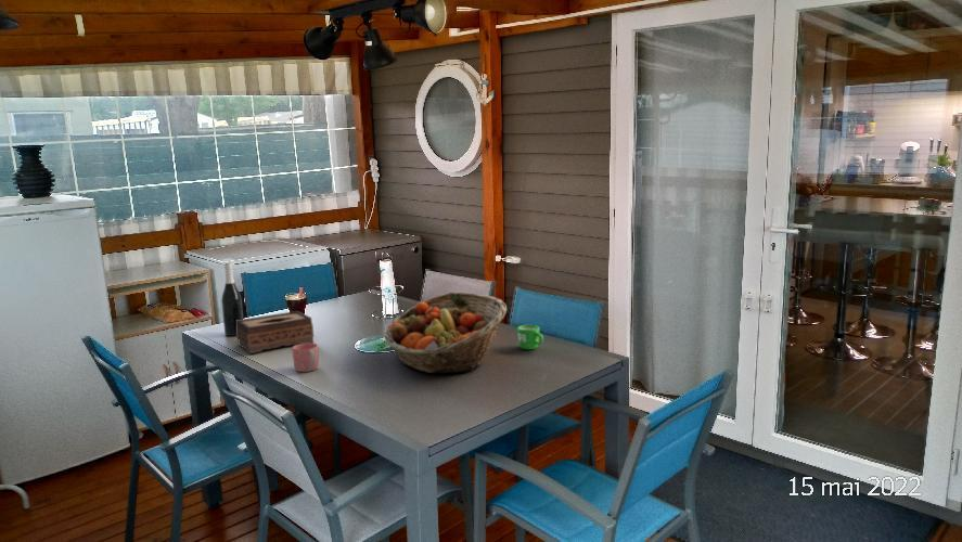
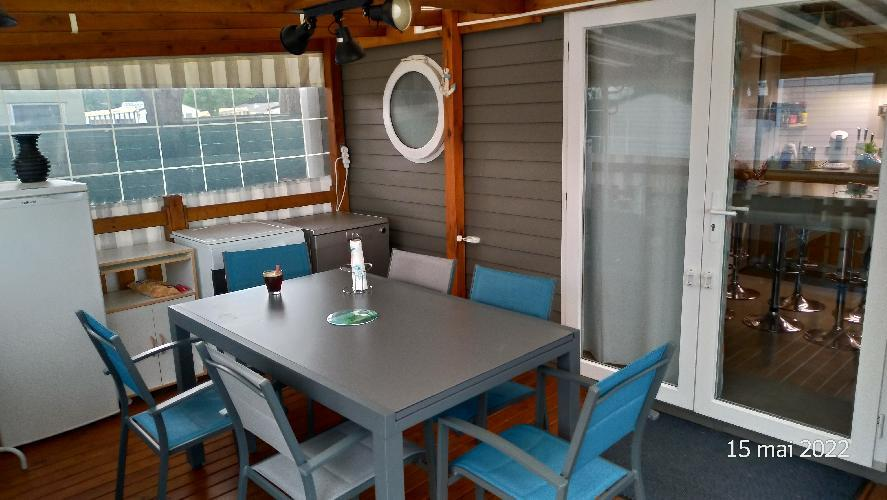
- tissue box [236,310,315,354]
- mug [516,324,544,350]
- wine bottle [220,261,244,337]
- mug [292,343,320,373]
- fruit basket [383,292,508,374]
